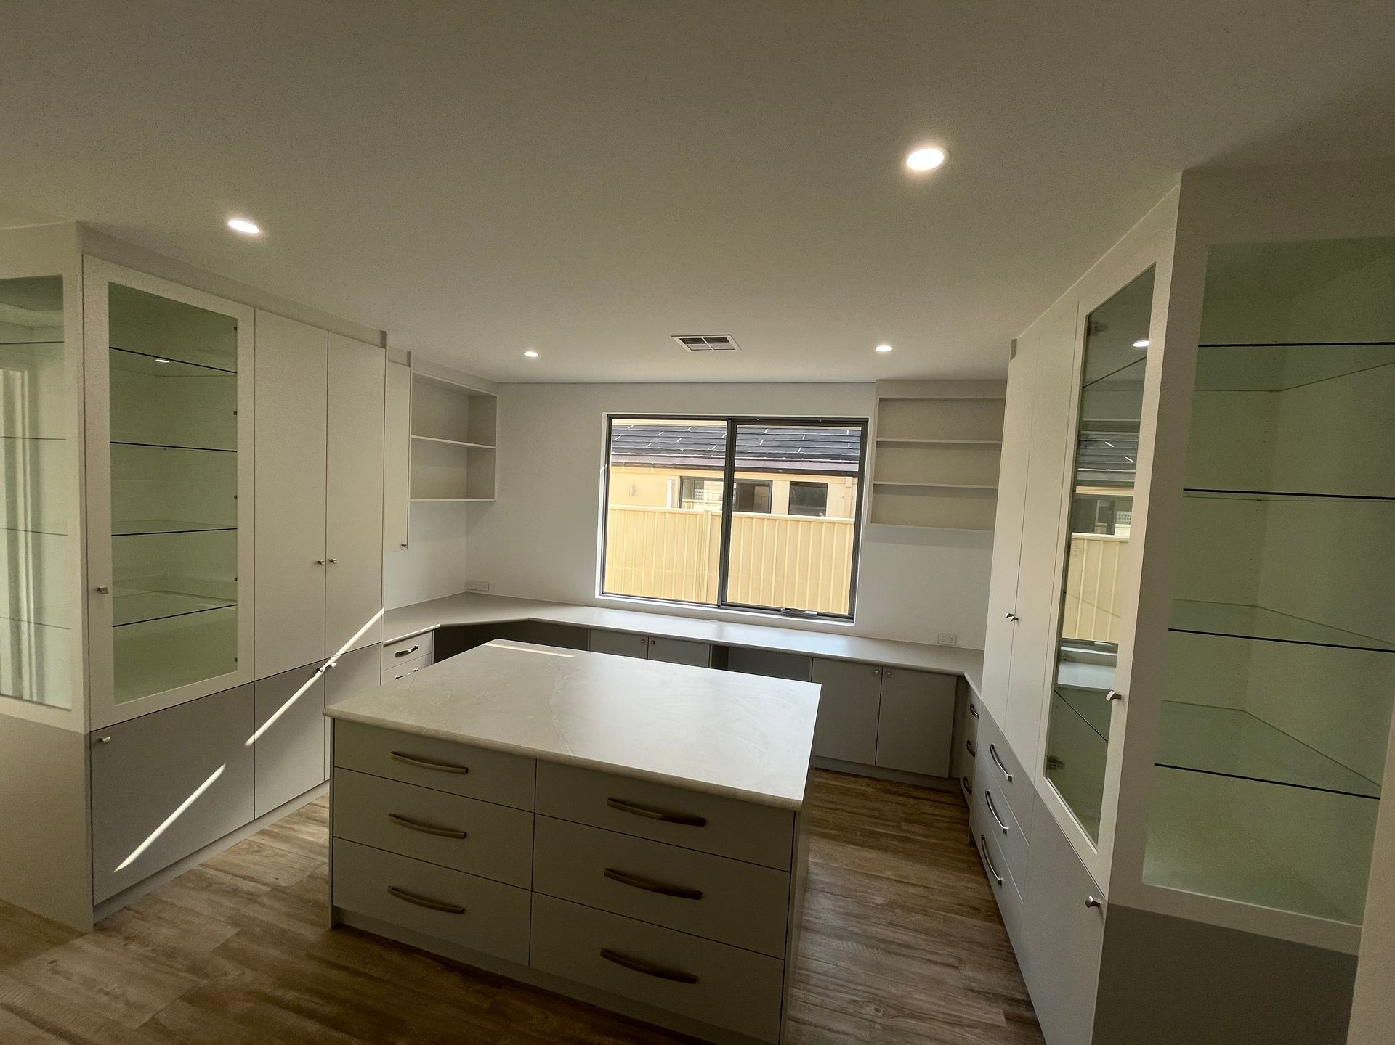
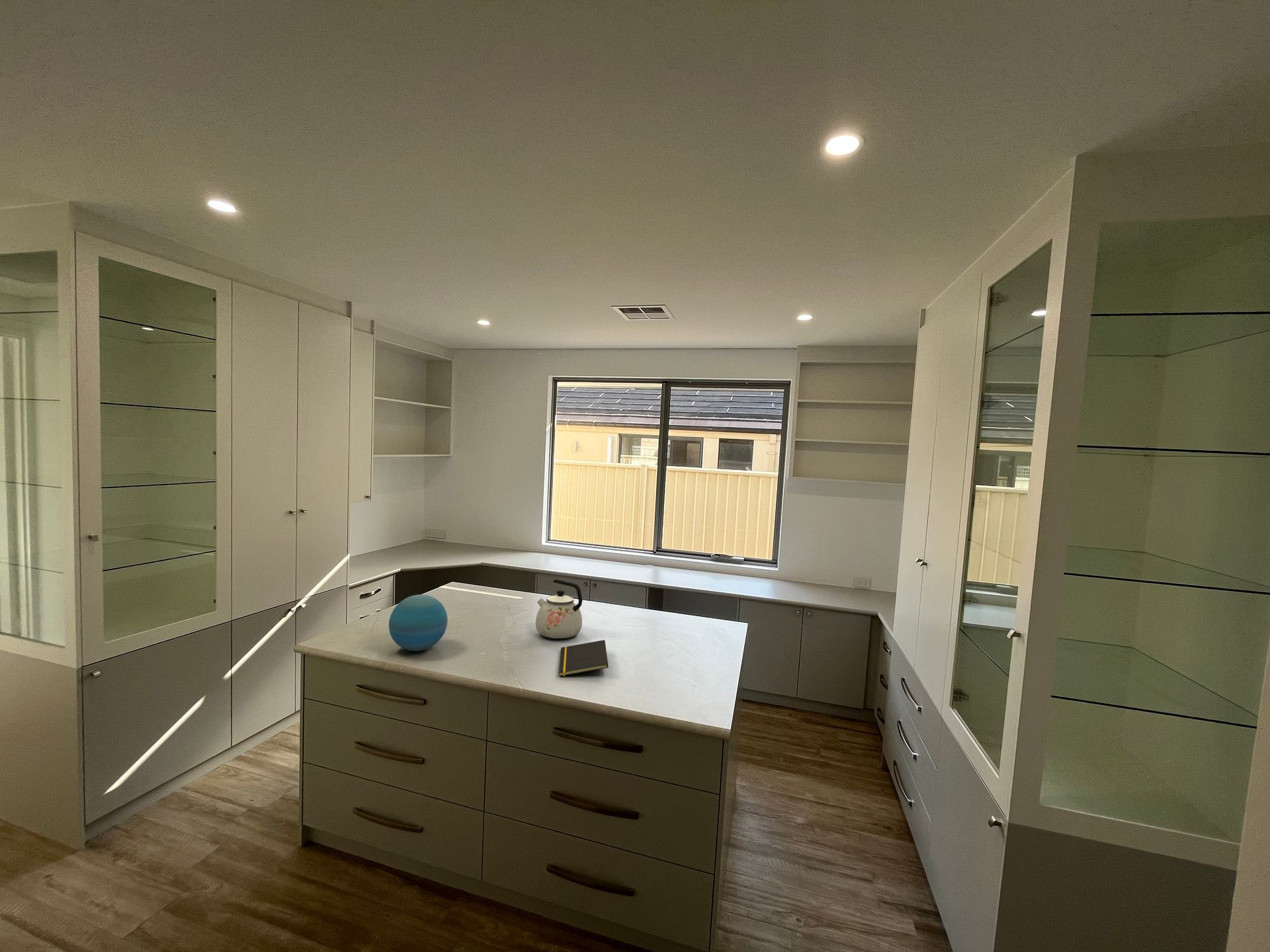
+ decorative orb [388,594,448,652]
+ notepad [558,639,609,677]
+ kettle [535,579,583,639]
